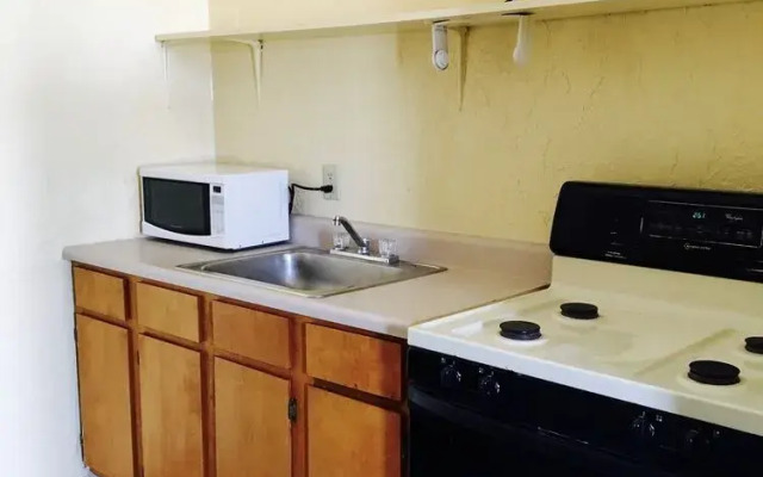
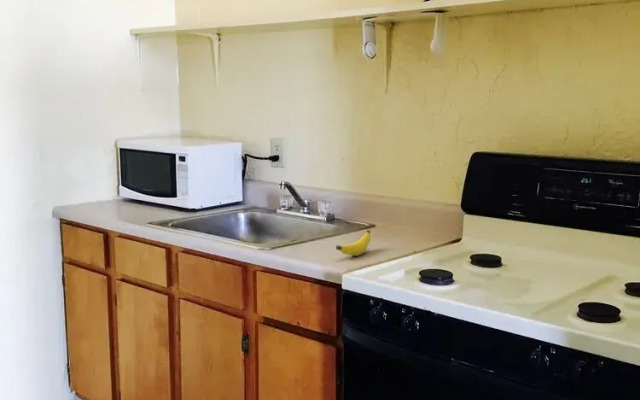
+ banana [335,229,371,257]
